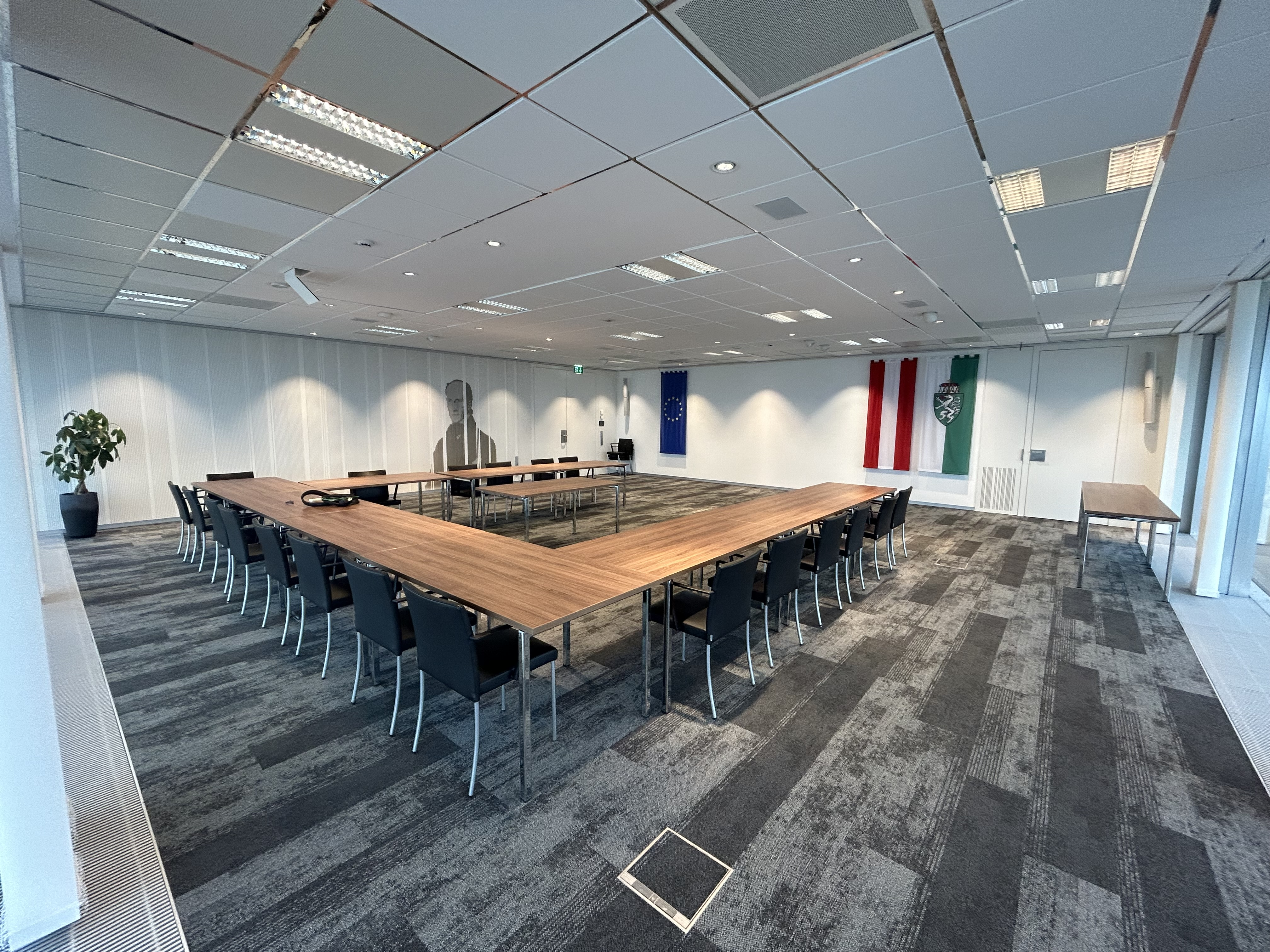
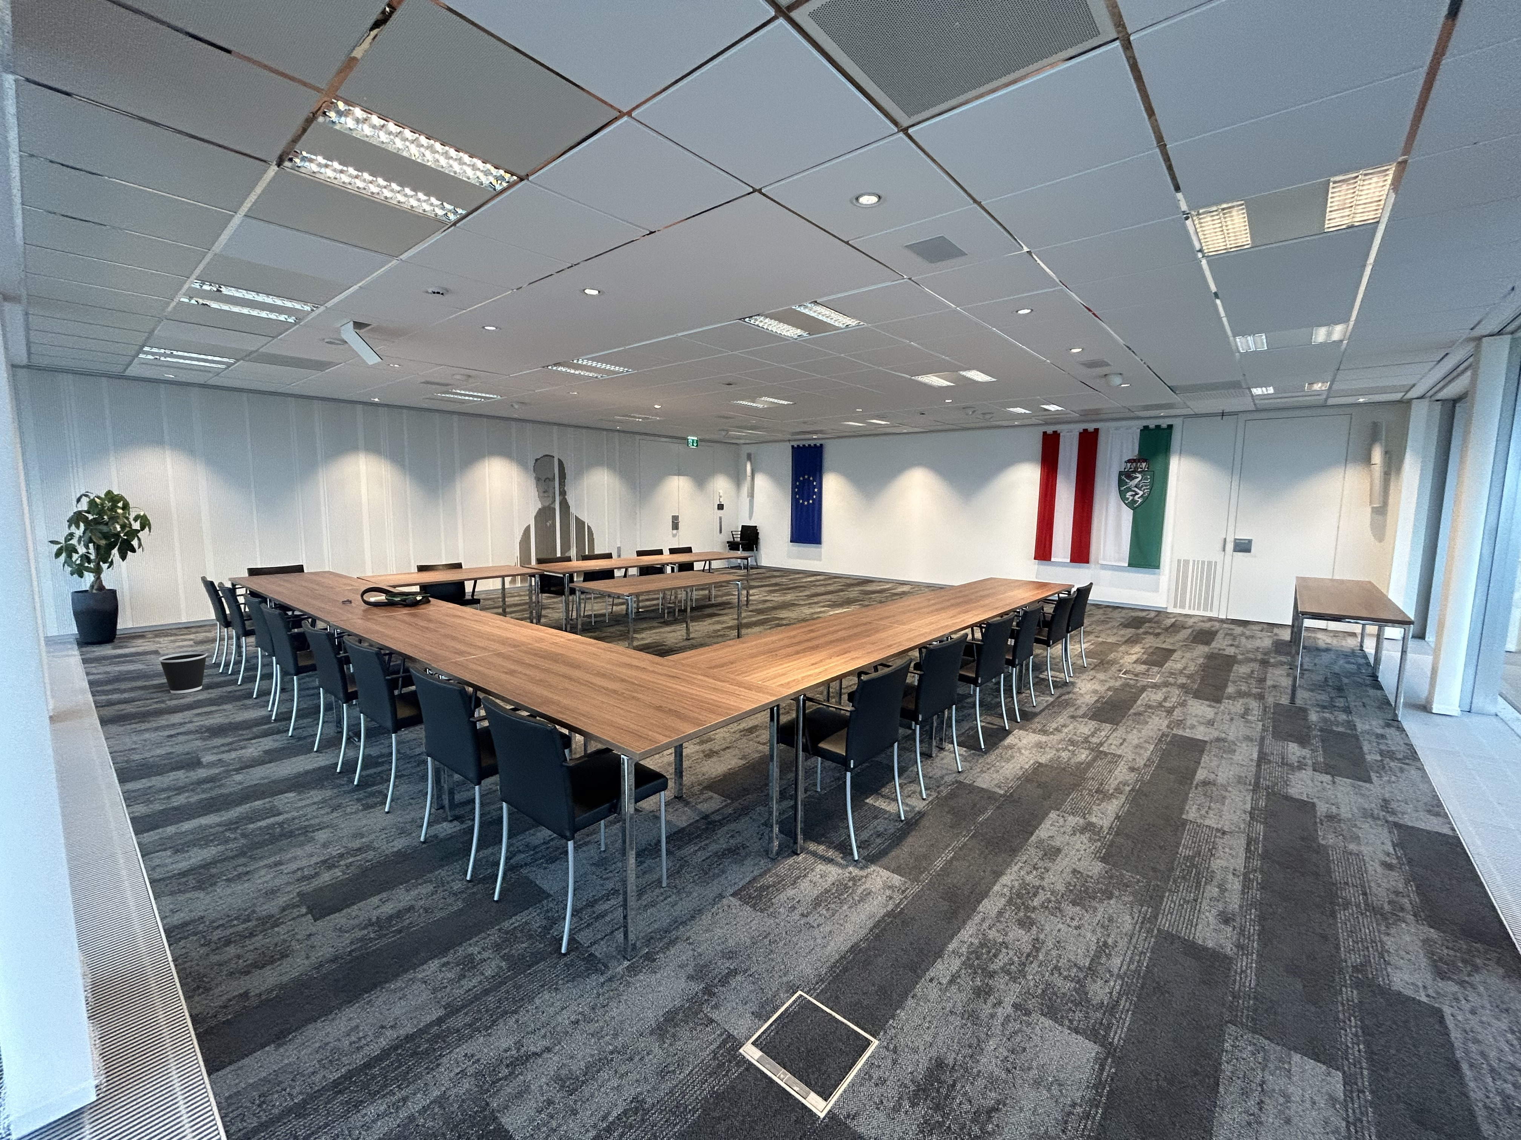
+ wastebasket [158,651,208,693]
